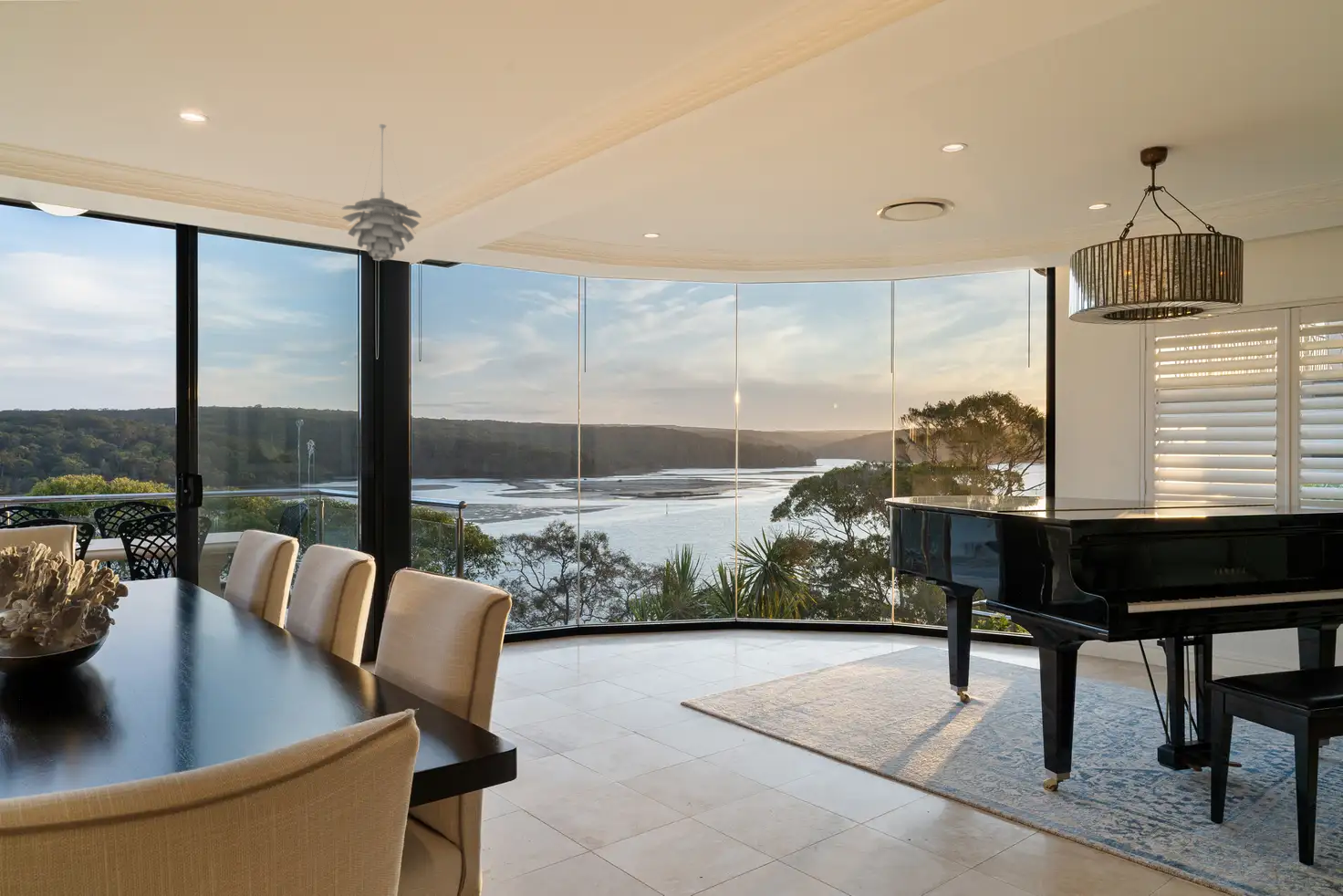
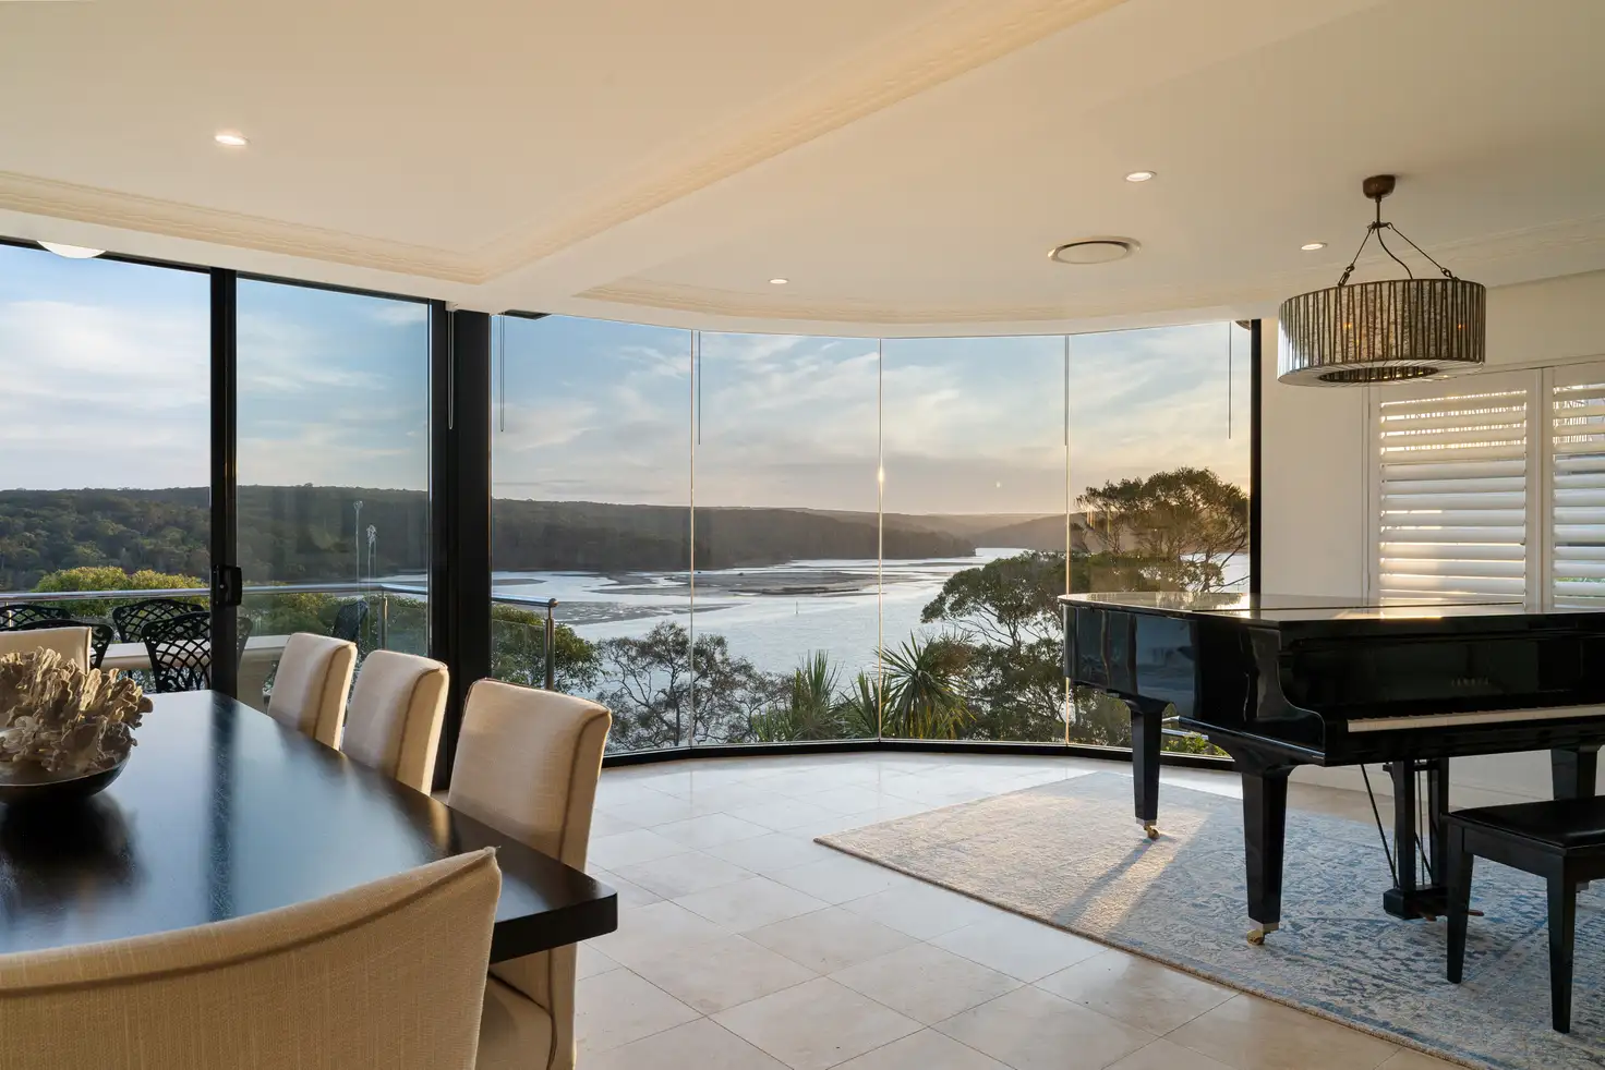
- pendant light [341,123,422,261]
